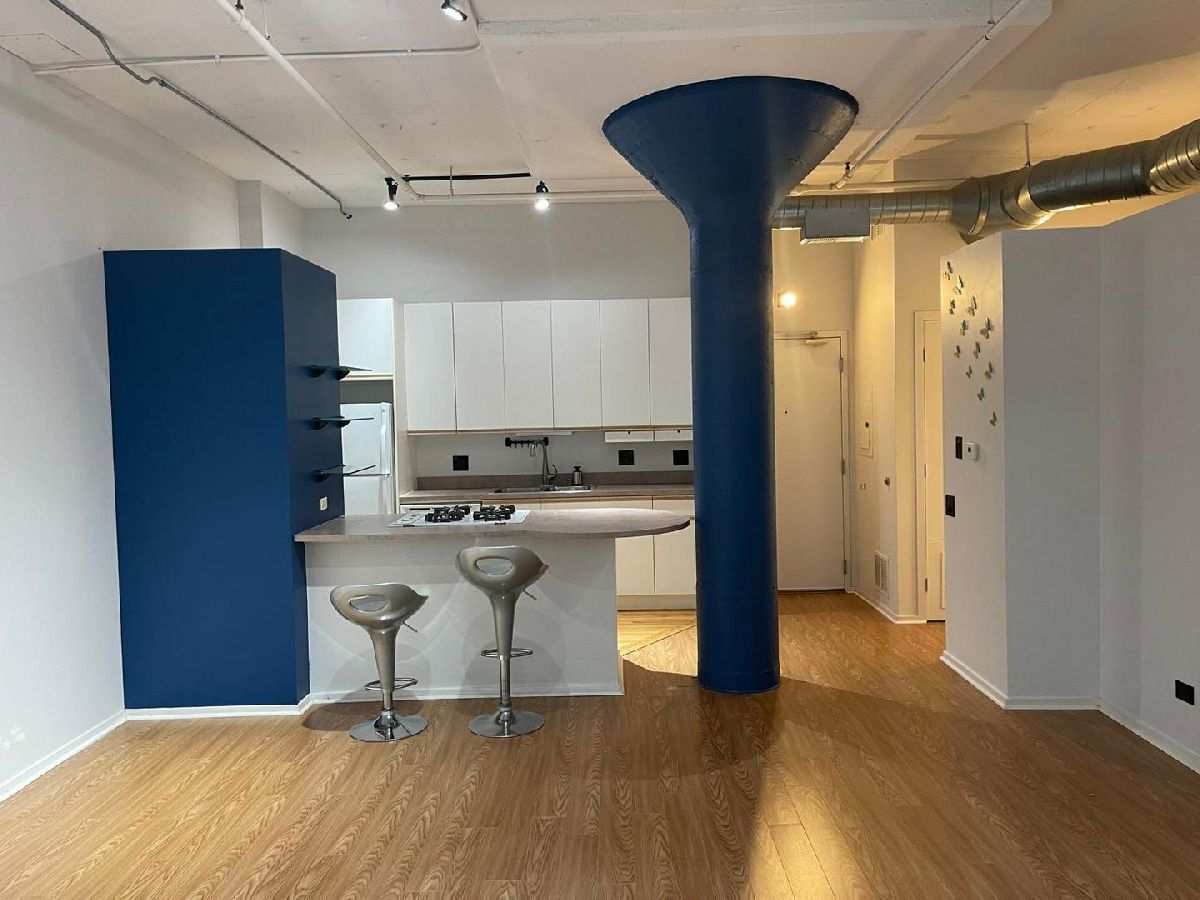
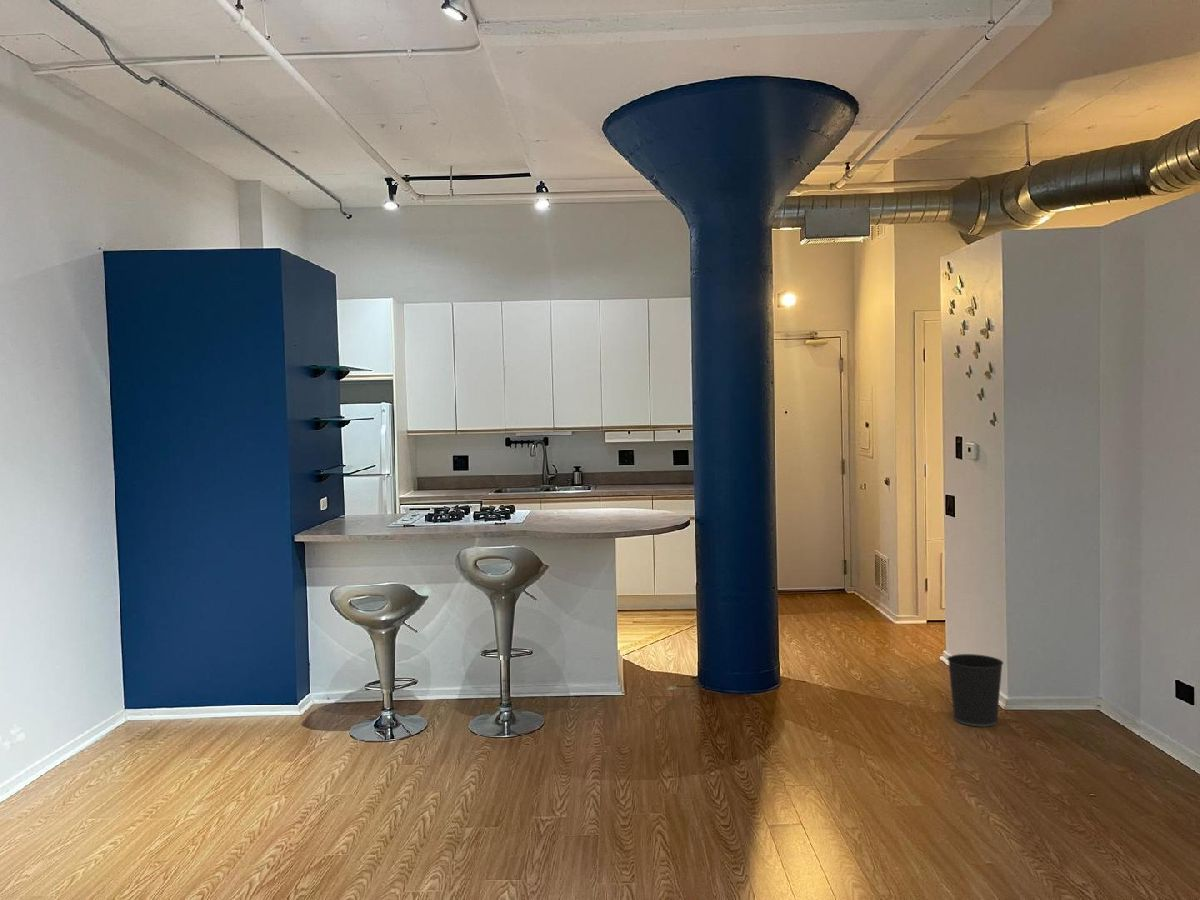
+ wastebasket [946,653,1004,728]
